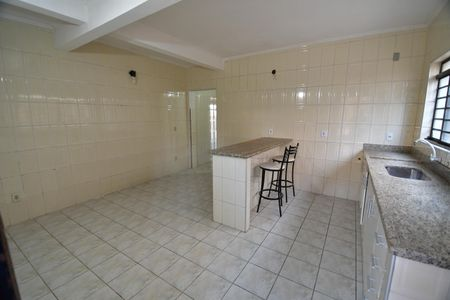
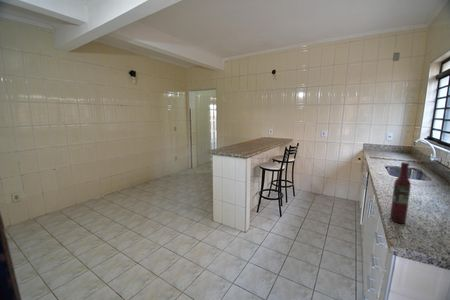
+ wine bottle [389,161,412,224]
